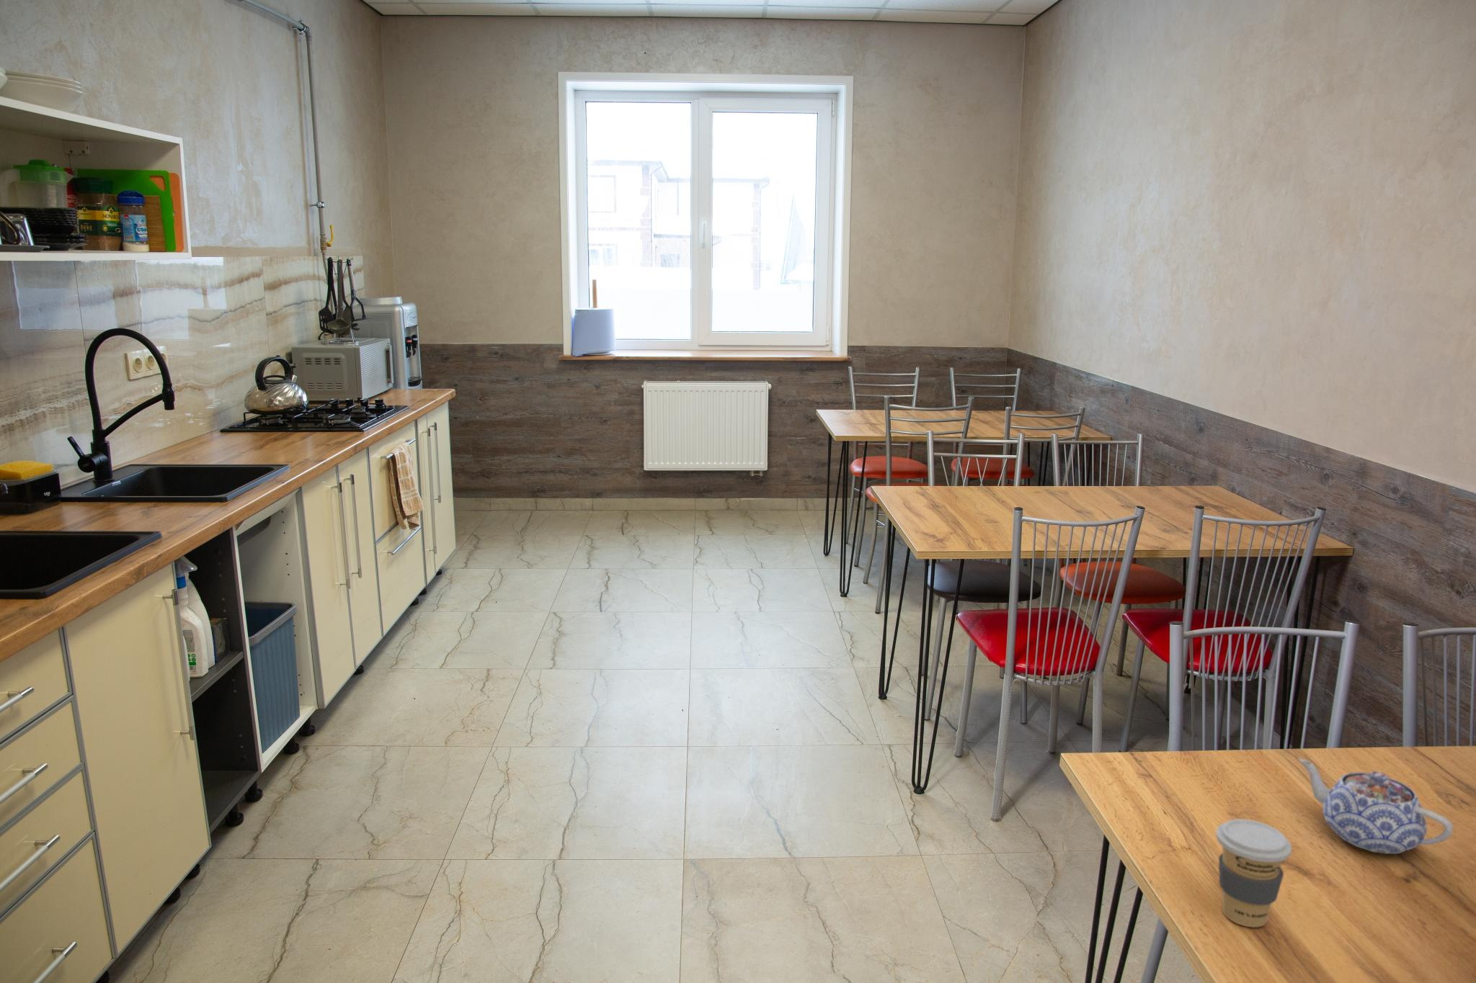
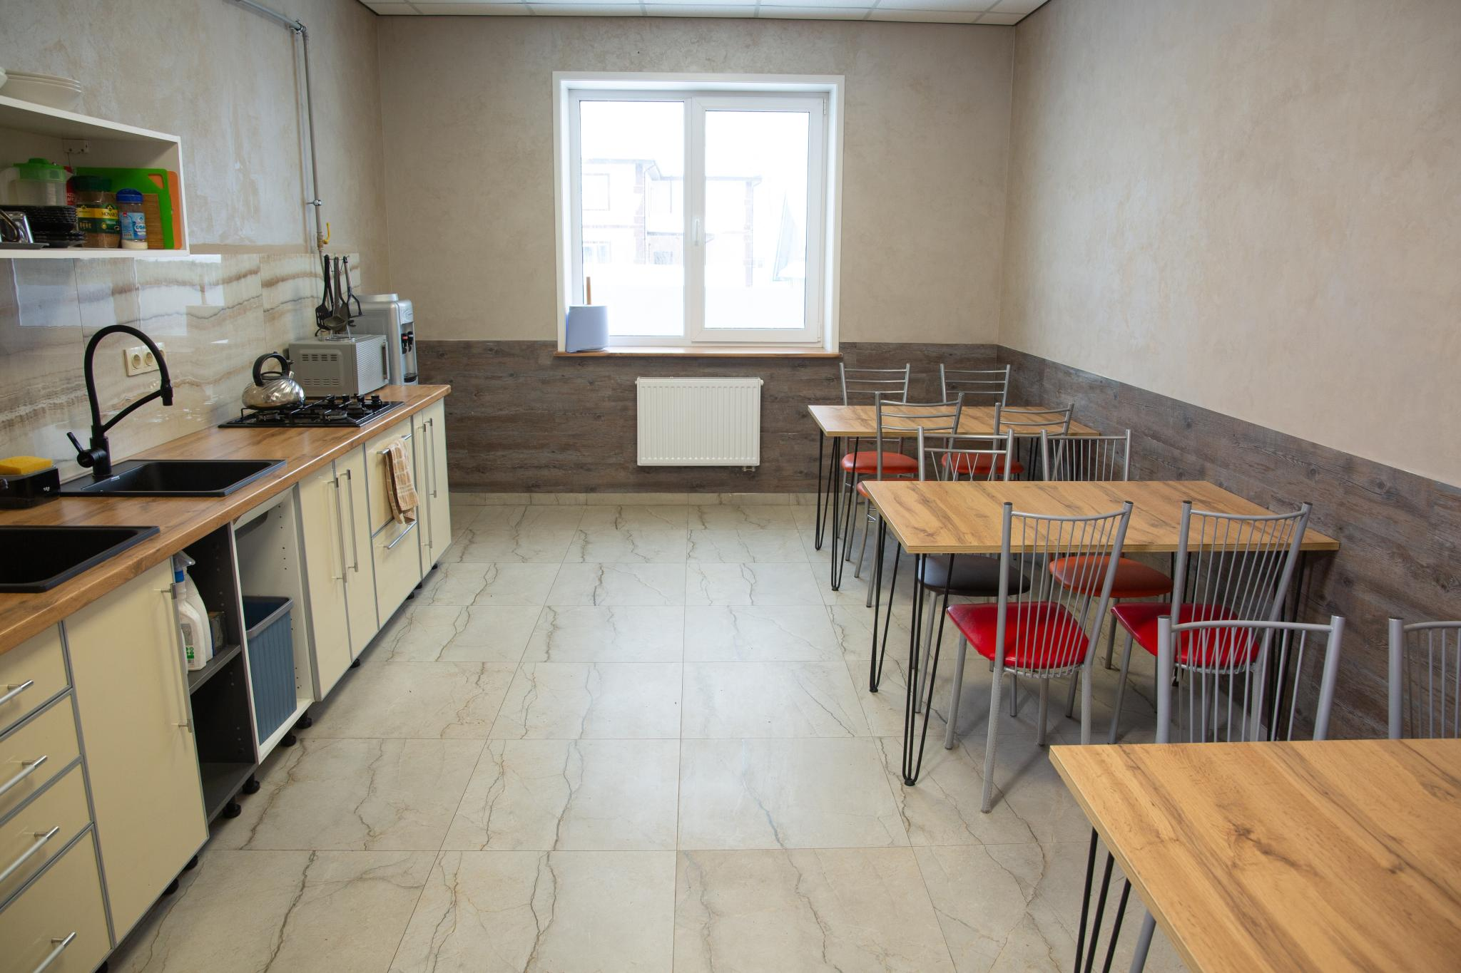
- coffee cup [1216,818,1293,928]
- teapot [1298,758,1454,855]
